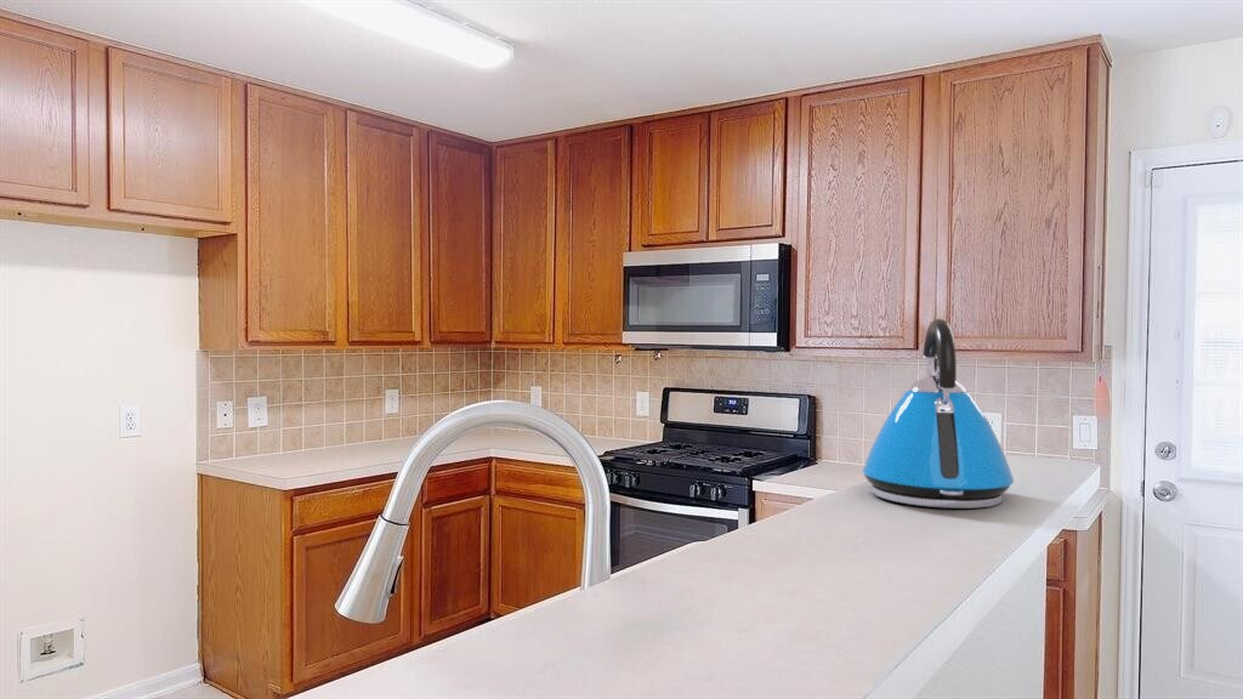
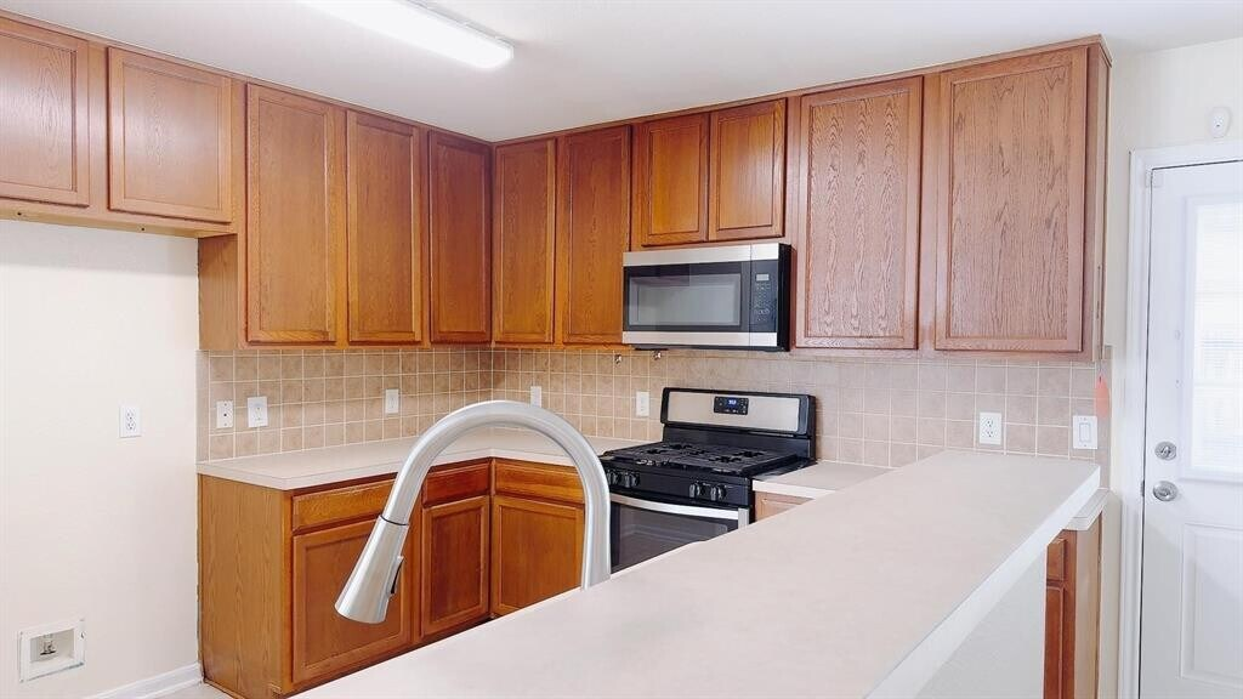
- kettle [862,318,1015,510]
